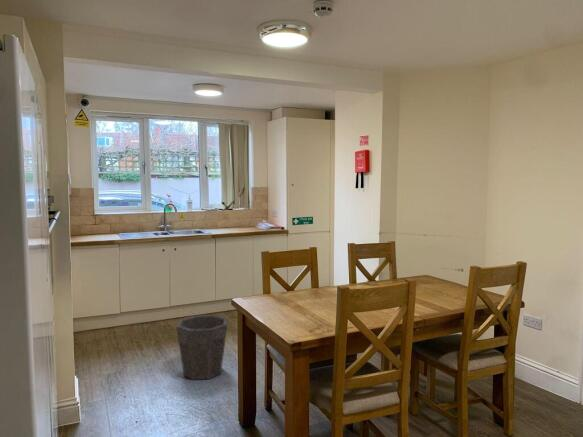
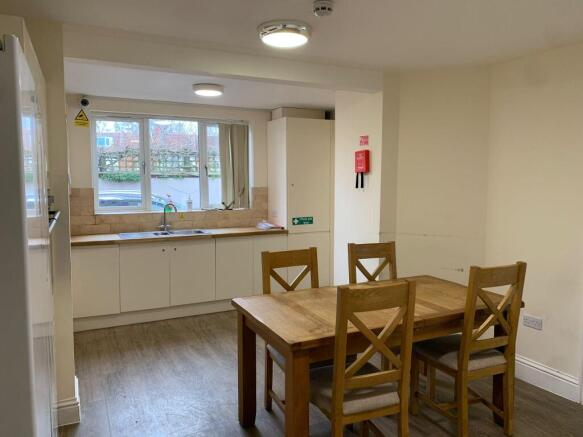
- waste bin [175,314,229,381]
